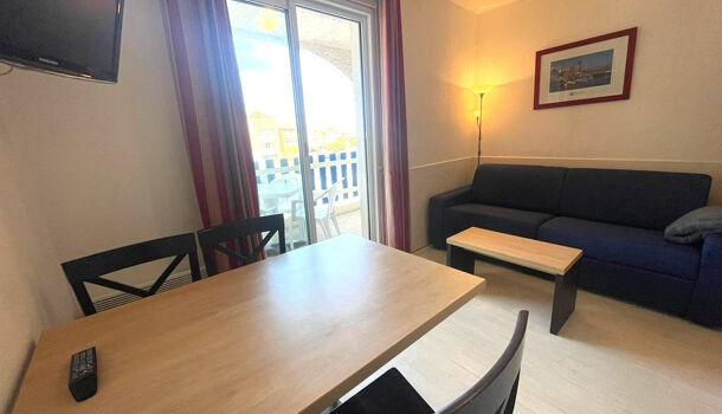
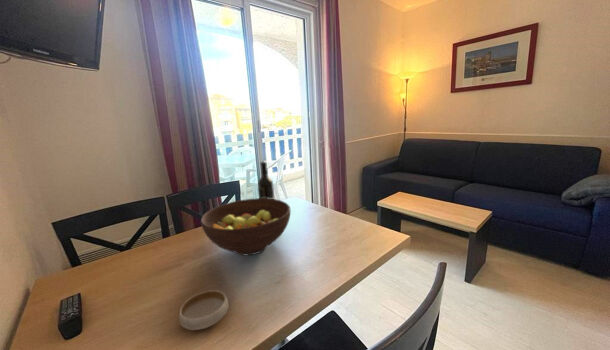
+ bowl [178,289,230,331]
+ wine bottle [257,161,275,199]
+ fruit bowl [200,197,292,256]
